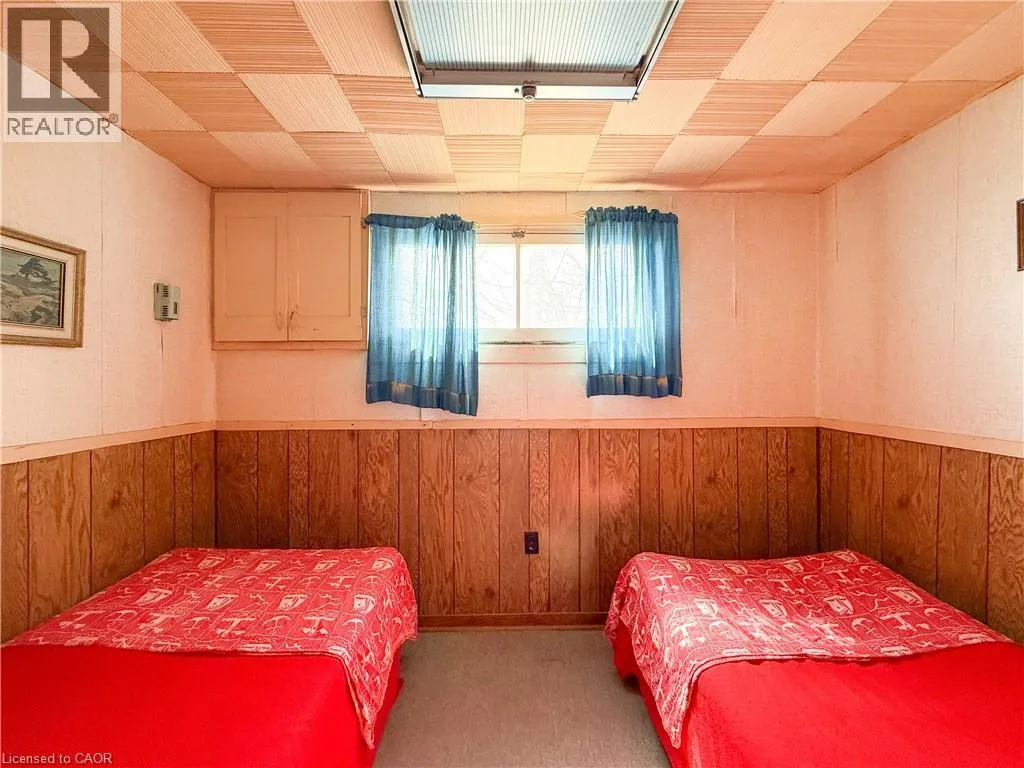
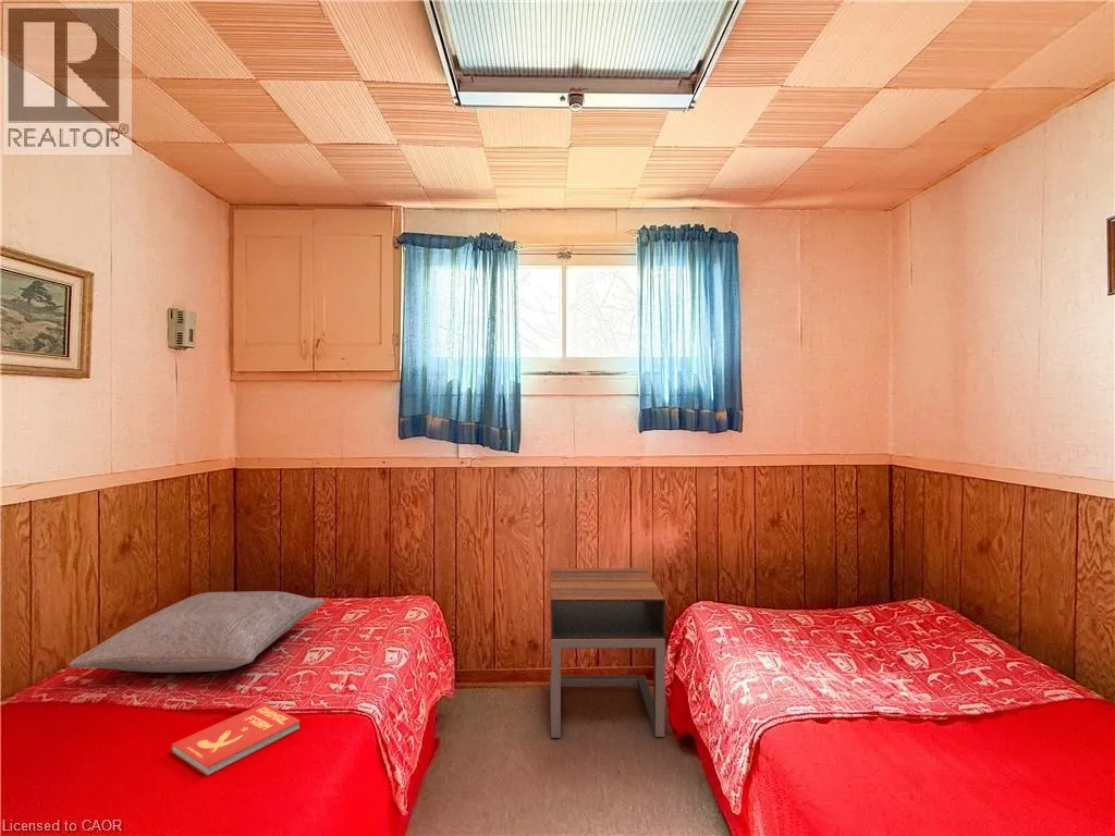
+ pillow [68,590,326,674]
+ nightstand [549,567,666,739]
+ book [170,702,302,777]
